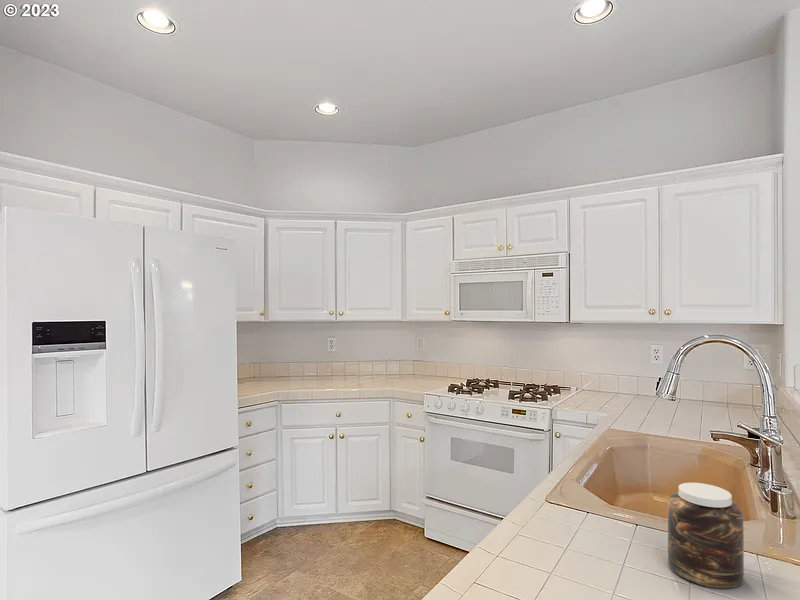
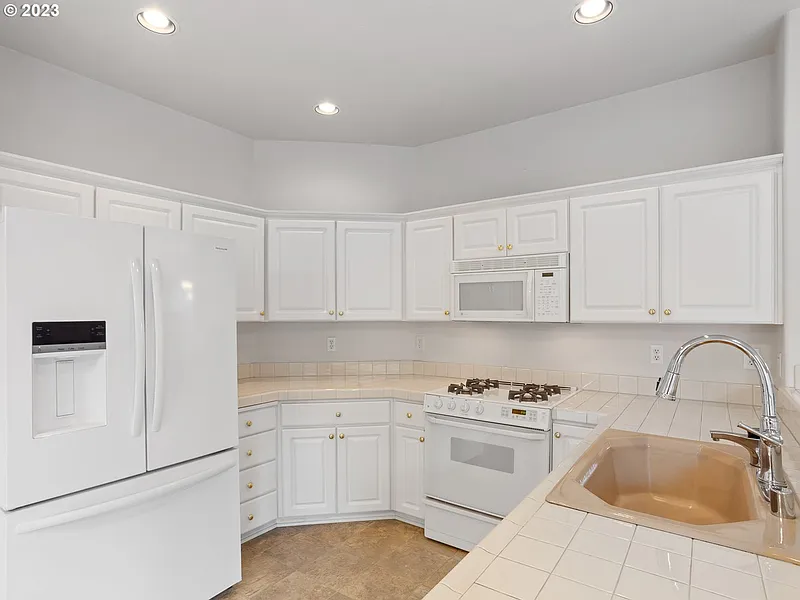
- jar [667,482,745,590]
